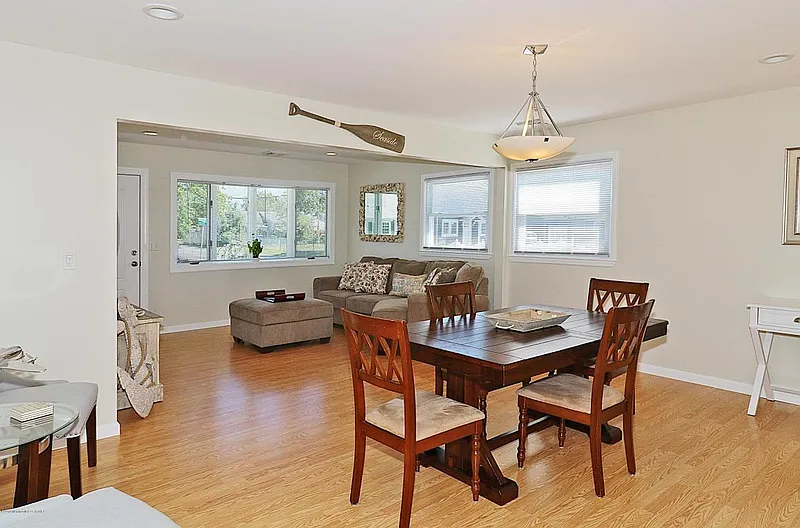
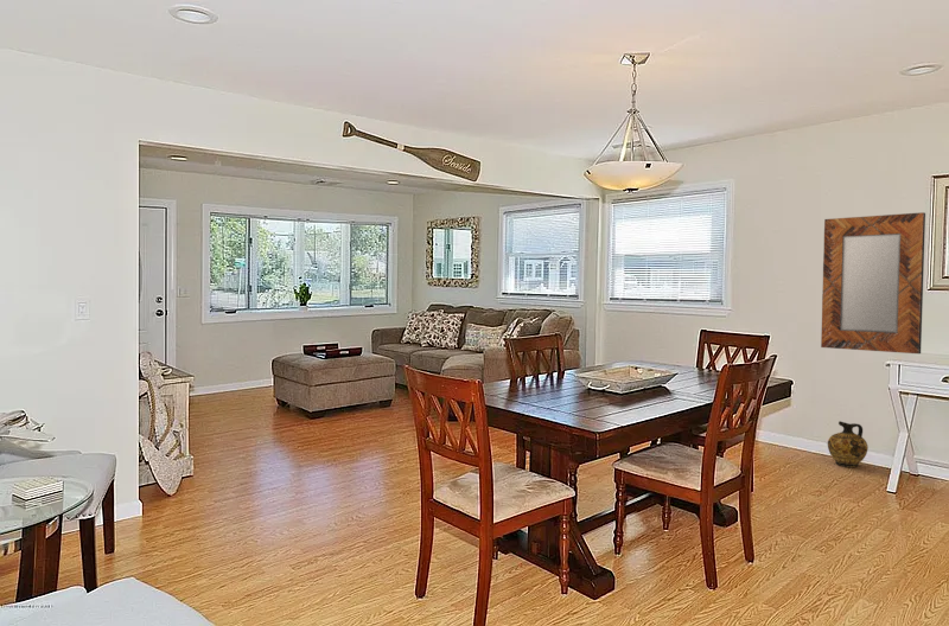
+ ceramic jug [827,420,870,468]
+ home mirror [820,211,926,354]
